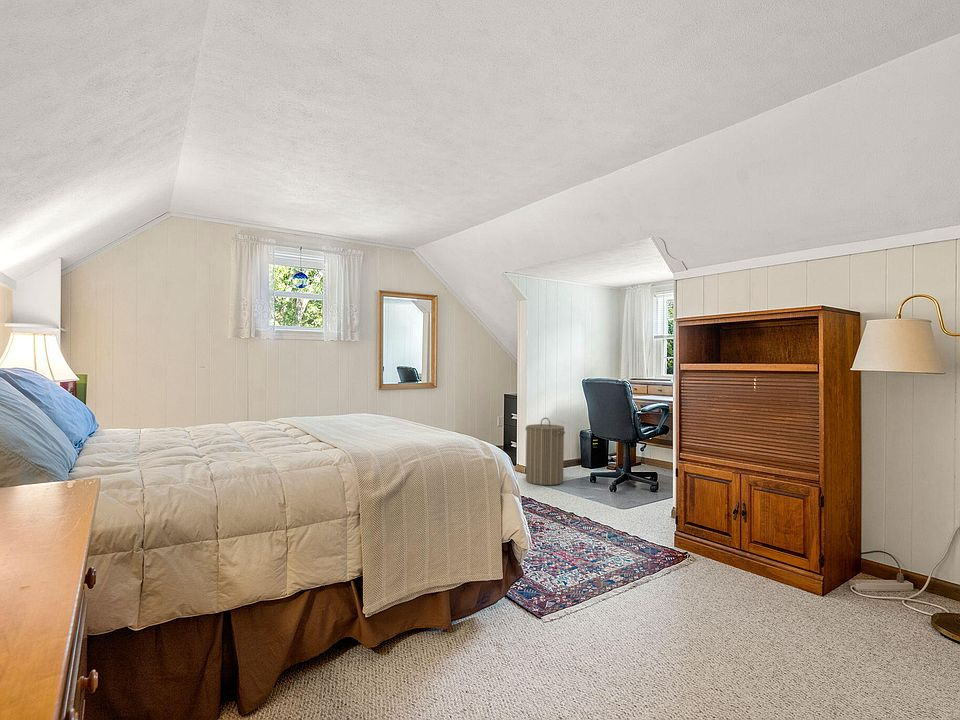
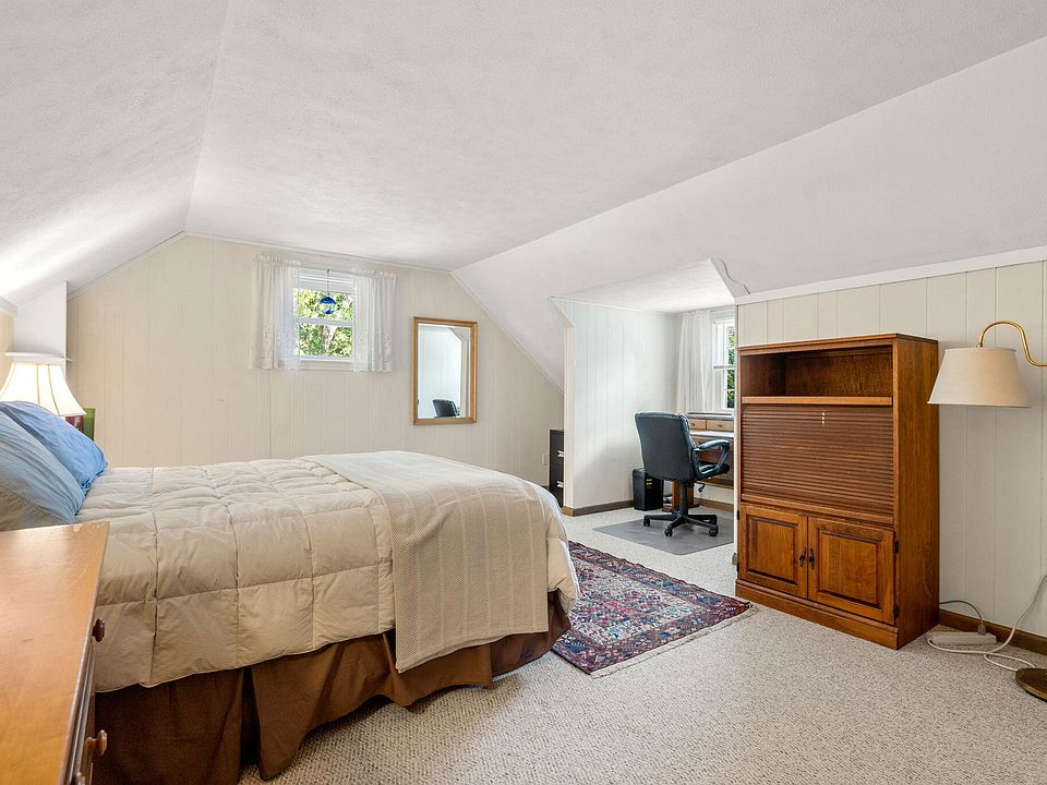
- laundry hamper [525,417,566,486]
